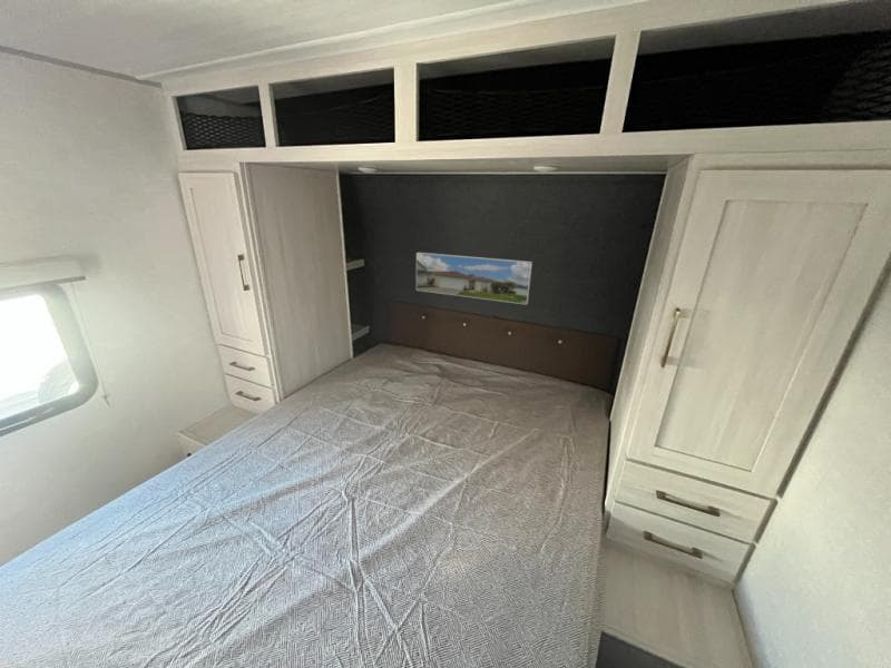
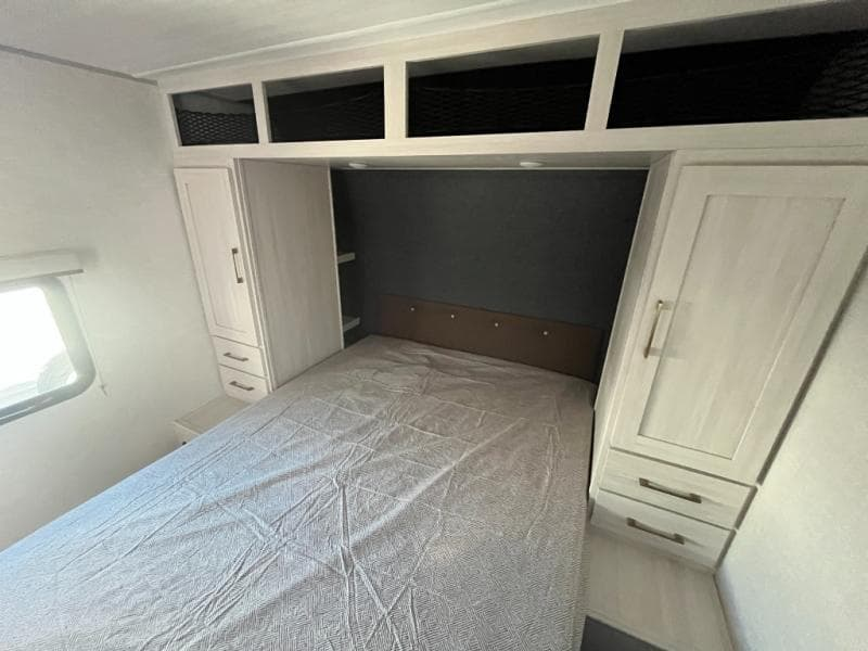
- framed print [415,252,533,306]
